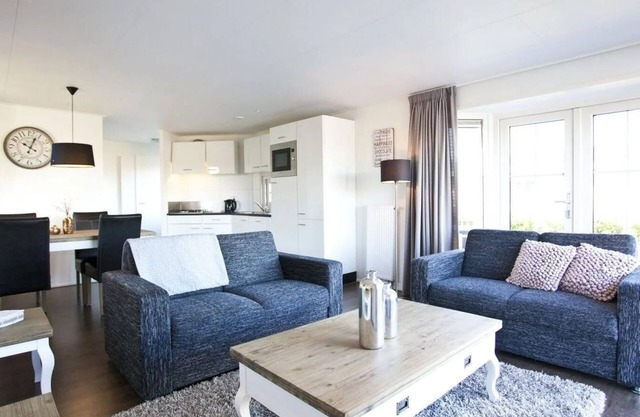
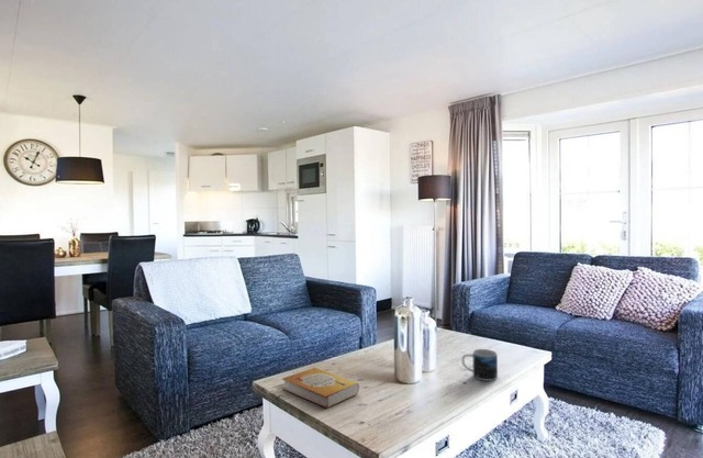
+ book [281,367,360,410]
+ mug [460,348,499,382]
